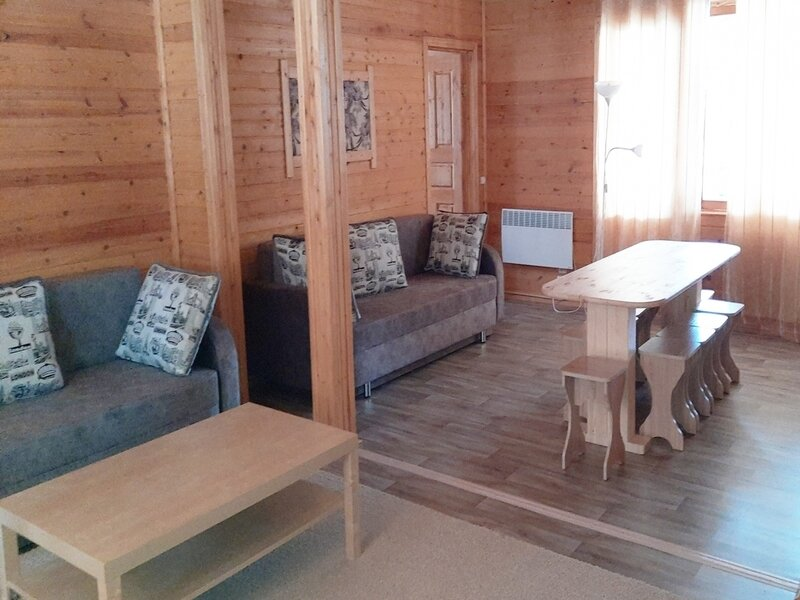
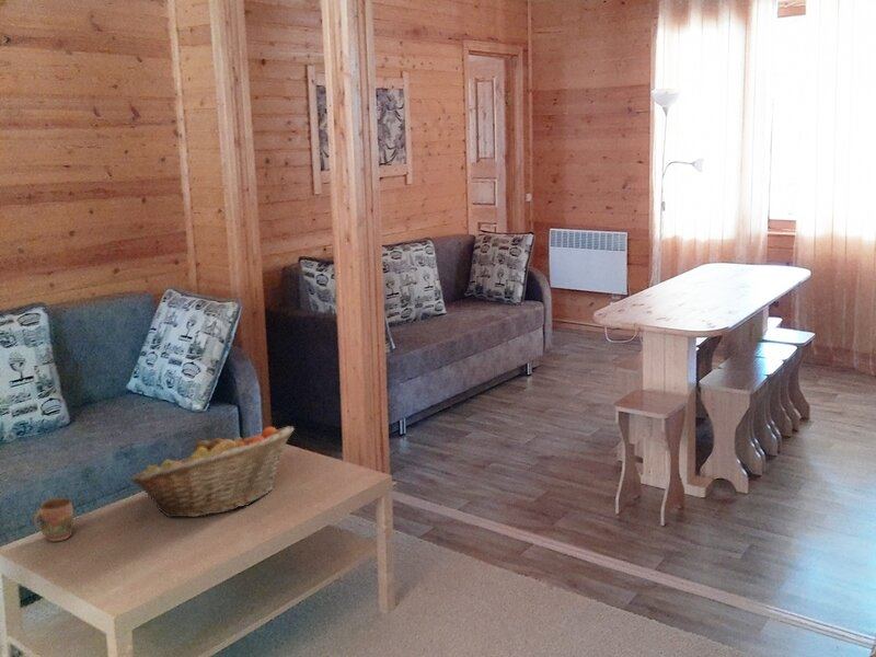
+ mug [32,497,74,542]
+ fruit basket [129,426,295,518]
